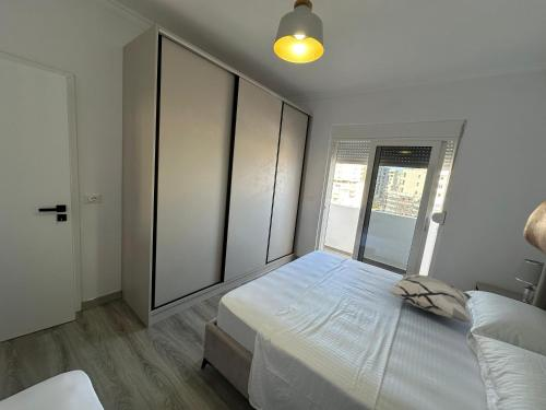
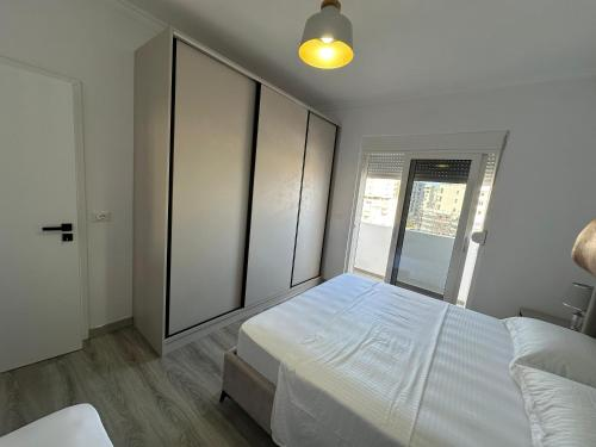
- decorative pillow [388,273,473,324]
